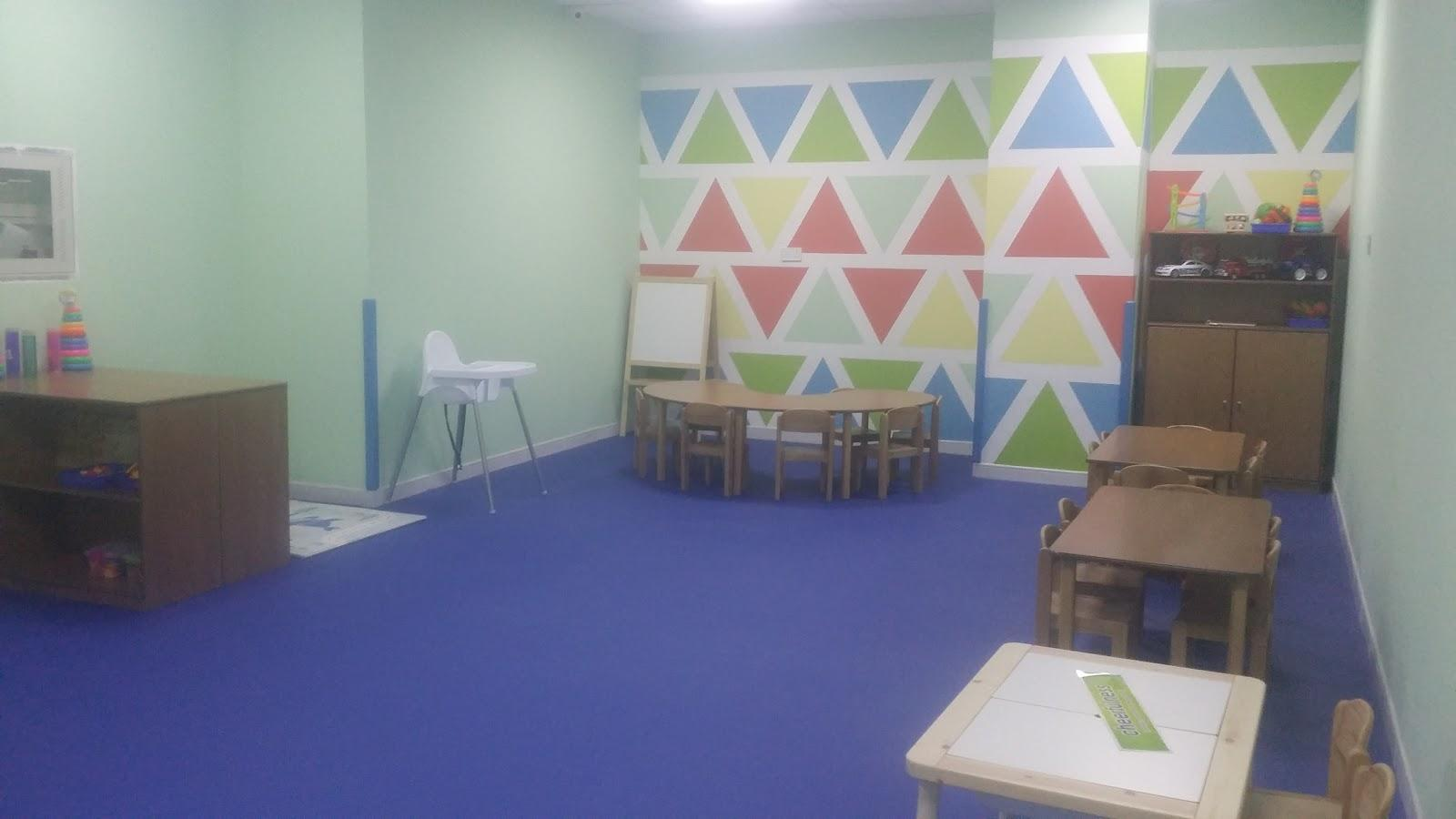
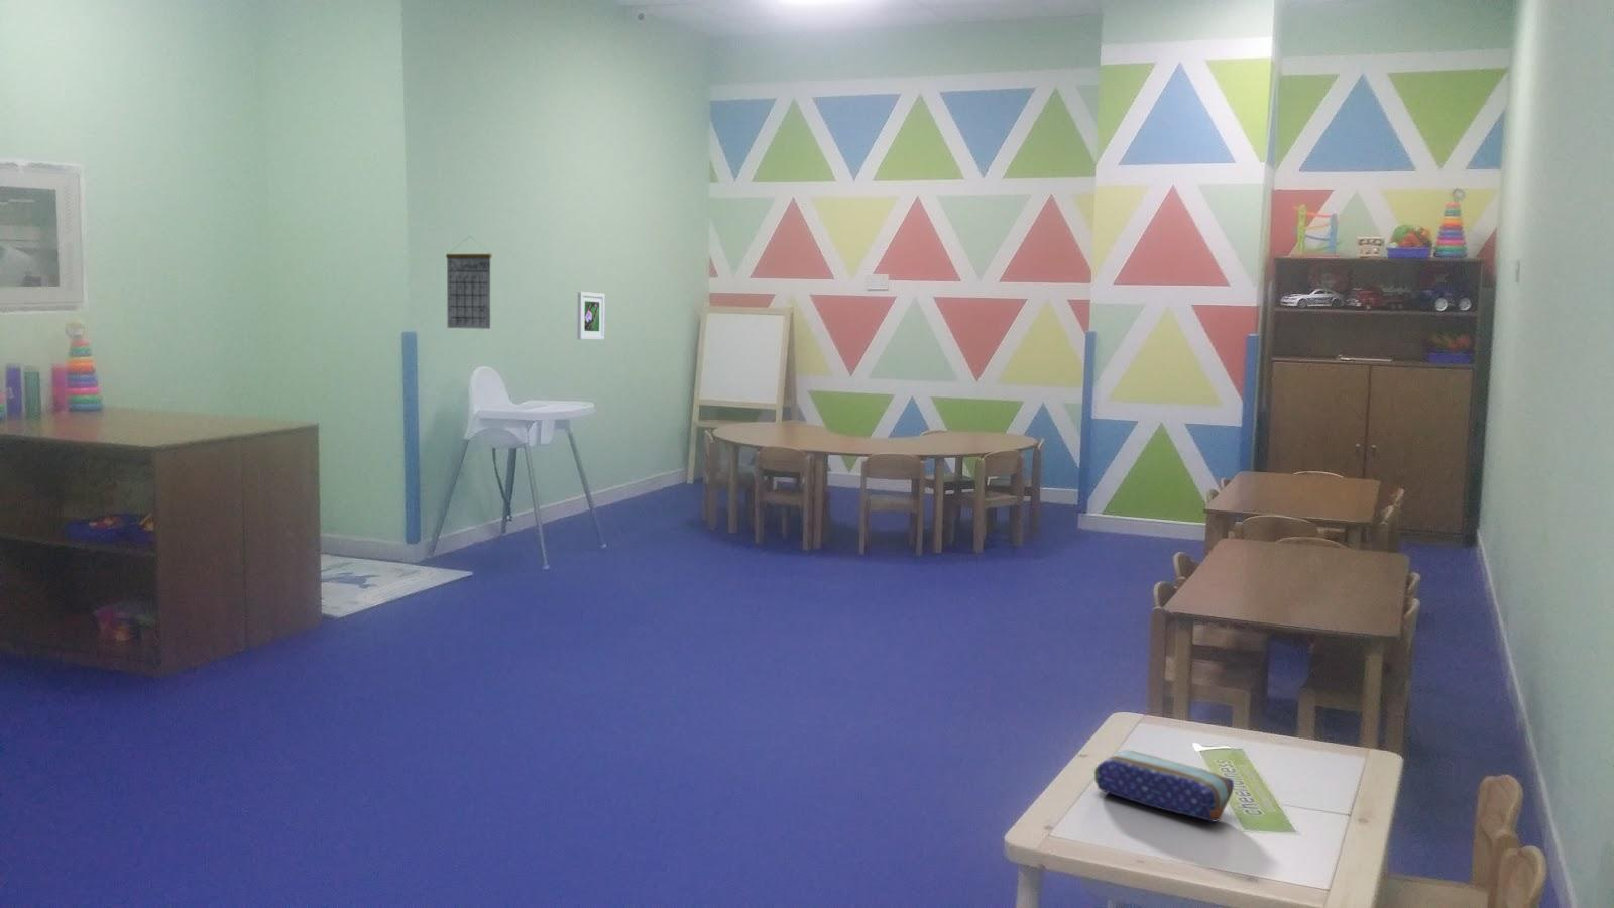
+ calendar [445,236,493,330]
+ pencil case [1093,749,1235,824]
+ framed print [576,290,605,341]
